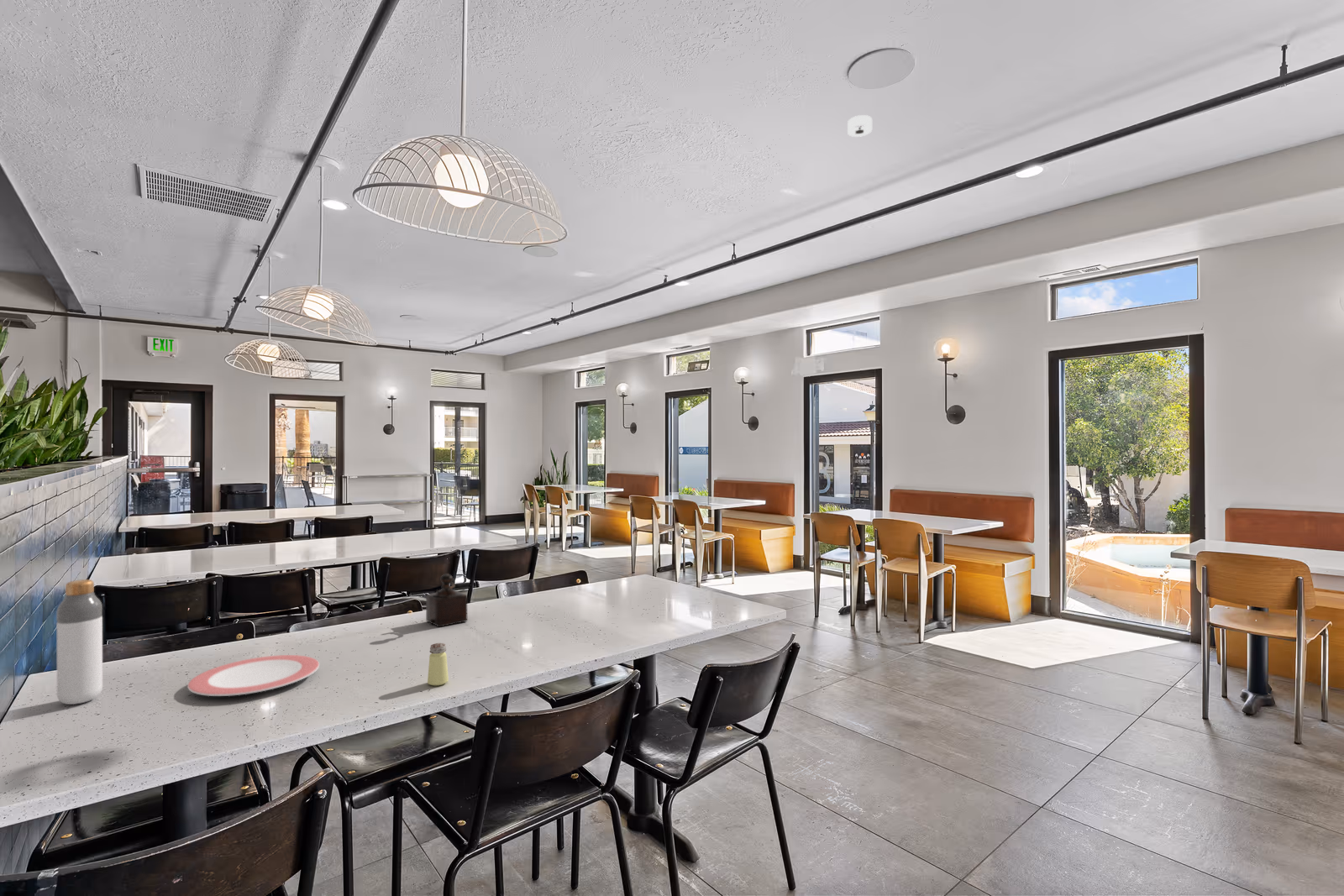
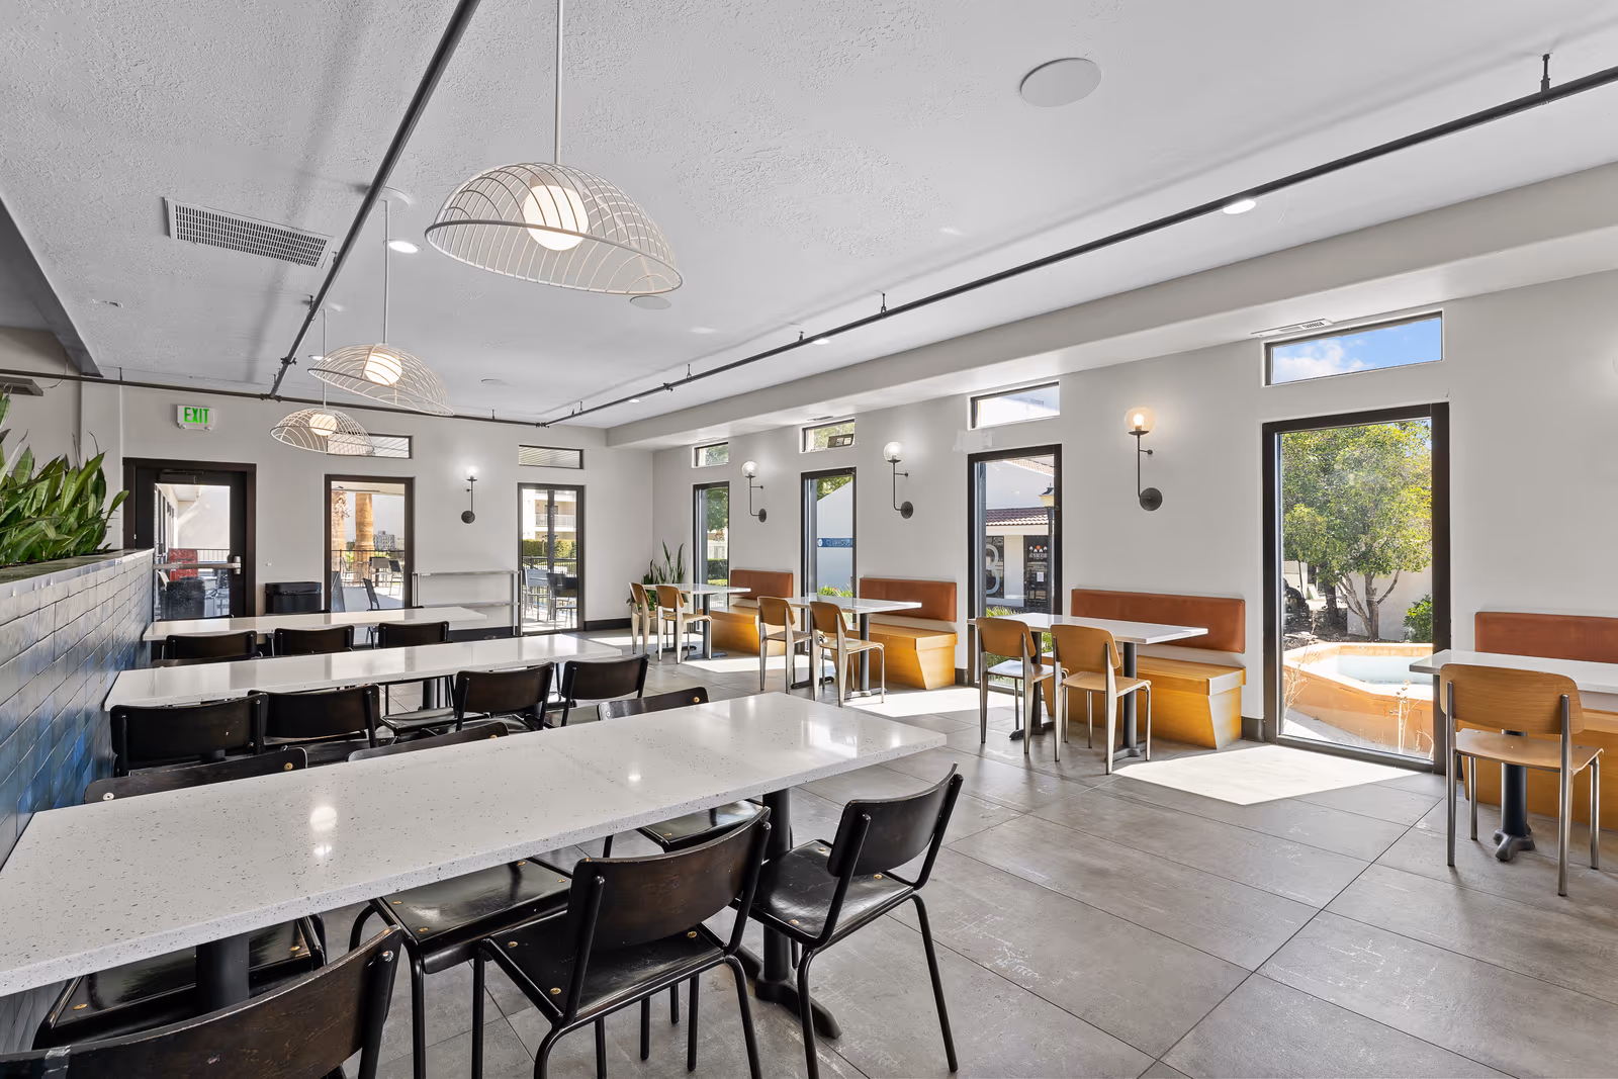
- smoke detector [847,114,873,138]
- plate [186,654,320,697]
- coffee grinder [425,573,468,628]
- bottle [55,579,103,705]
- saltshaker [427,642,449,687]
